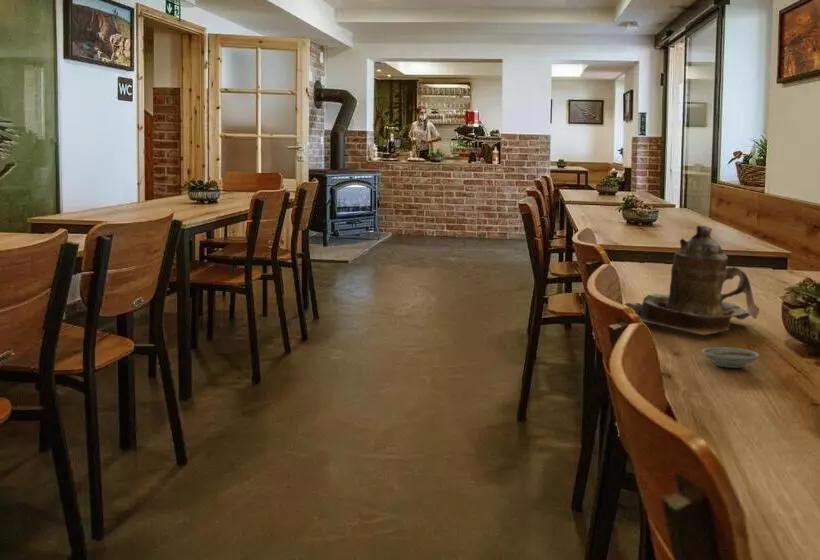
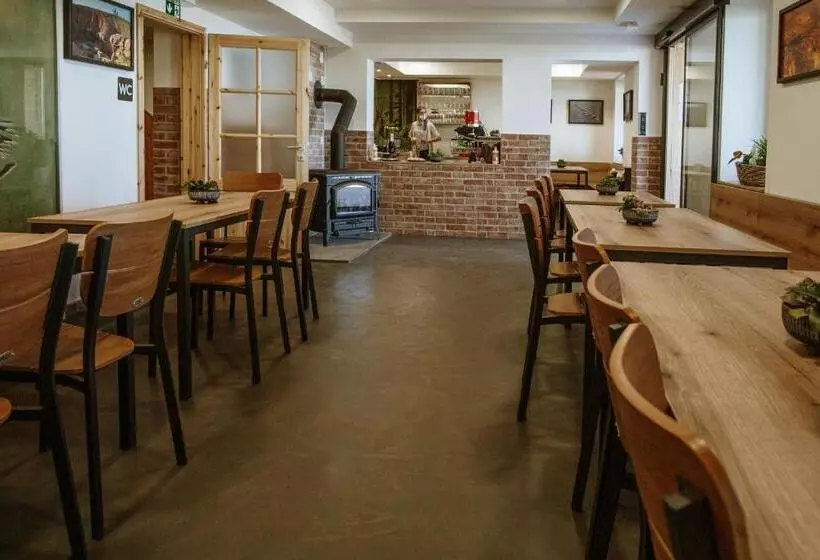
- teapot [623,225,761,336]
- saucer [701,346,760,369]
